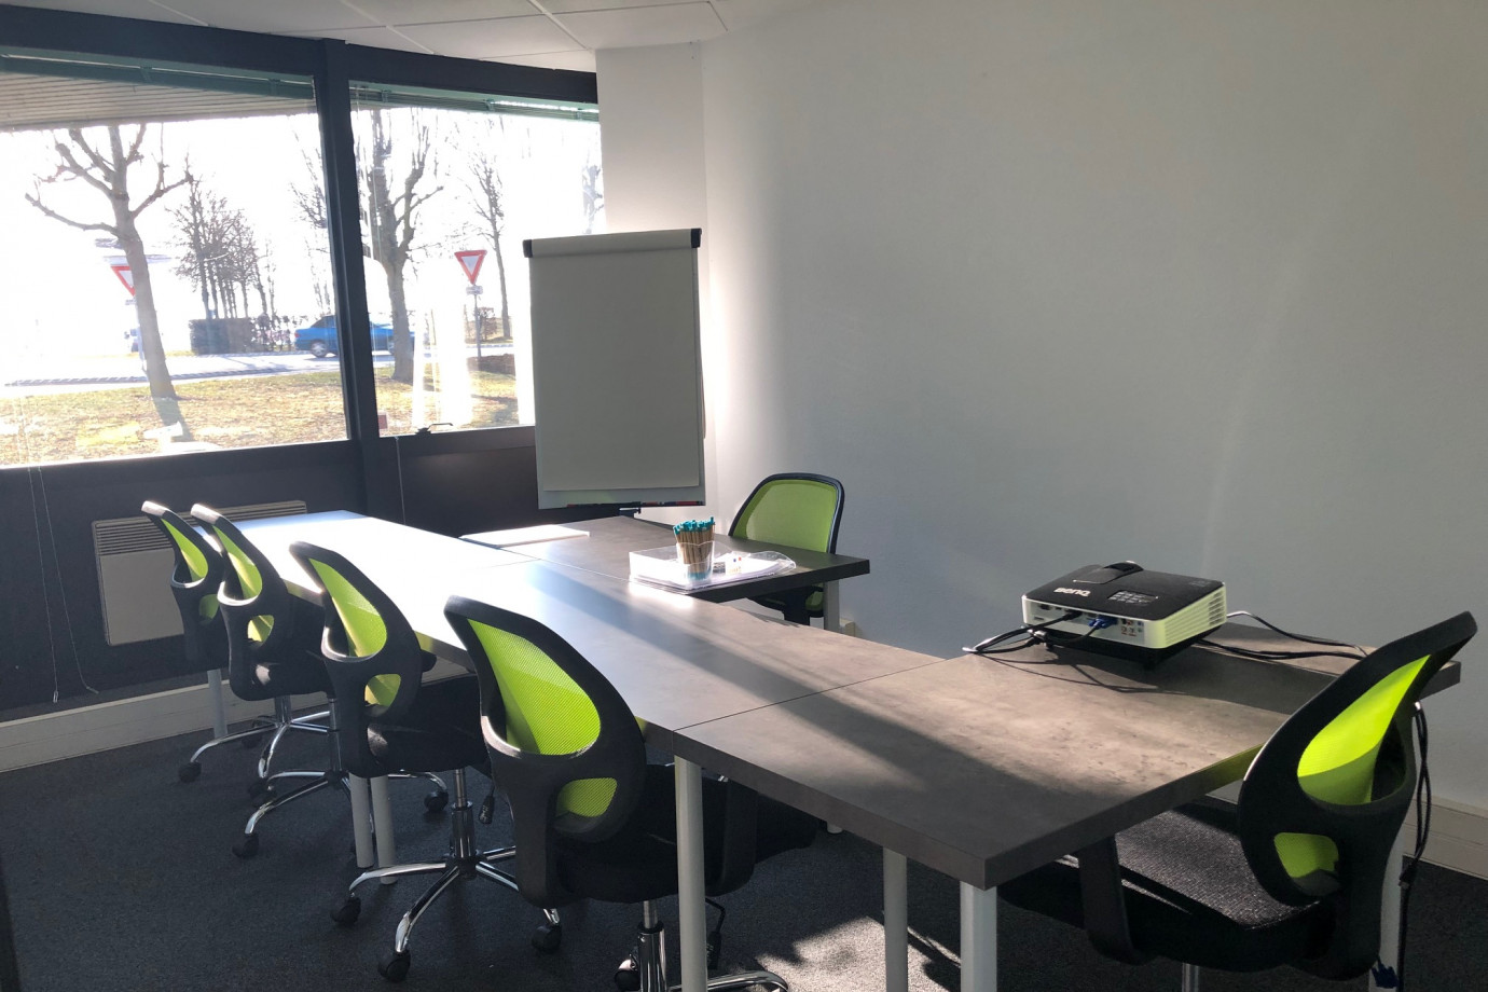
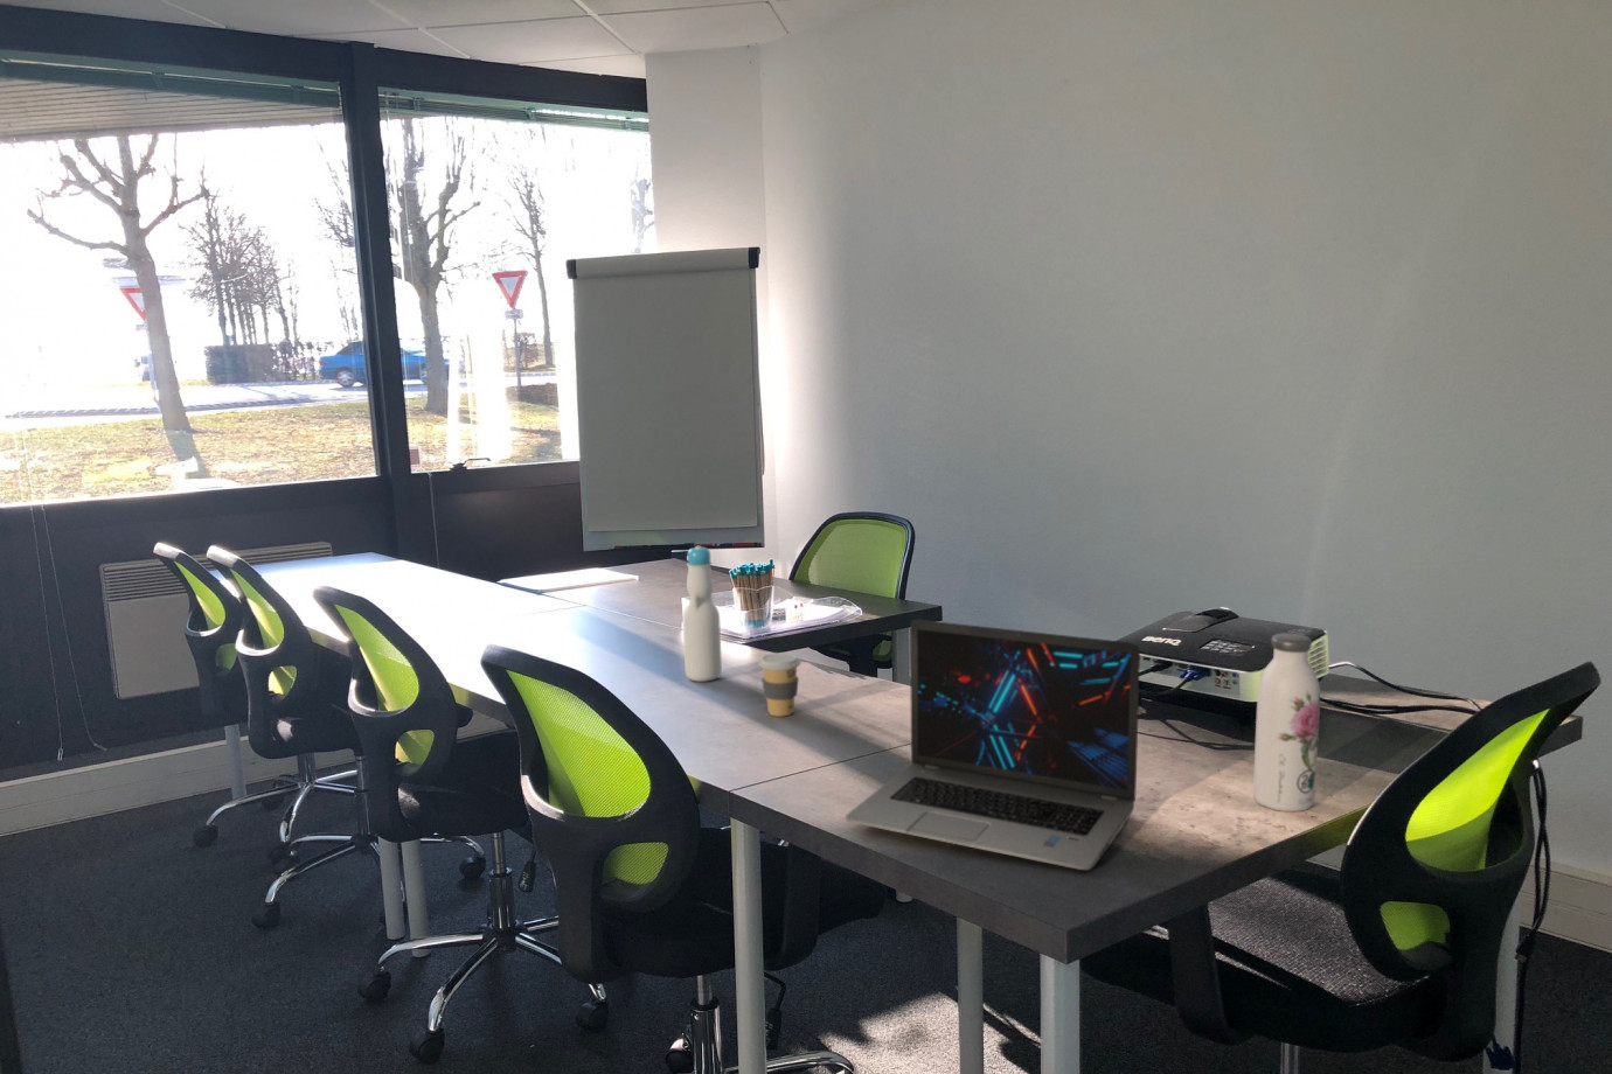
+ laptop [843,619,1142,871]
+ water bottle [1252,632,1321,813]
+ coffee cup [757,651,801,718]
+ bottle [682,545,723,683]
